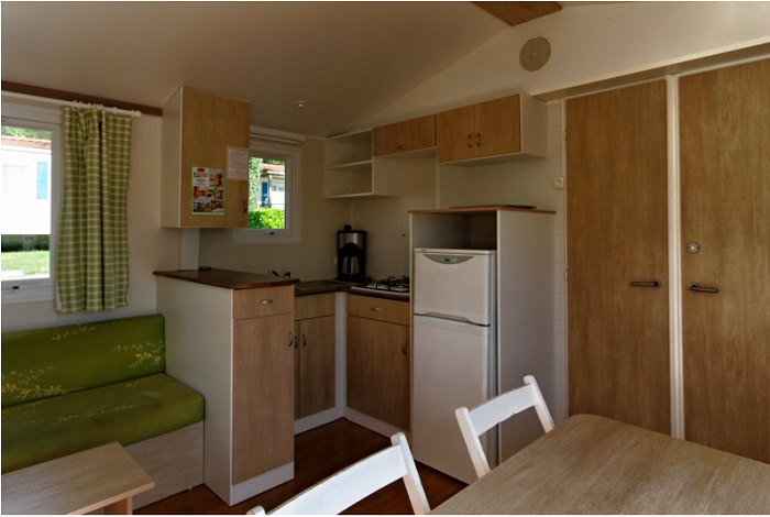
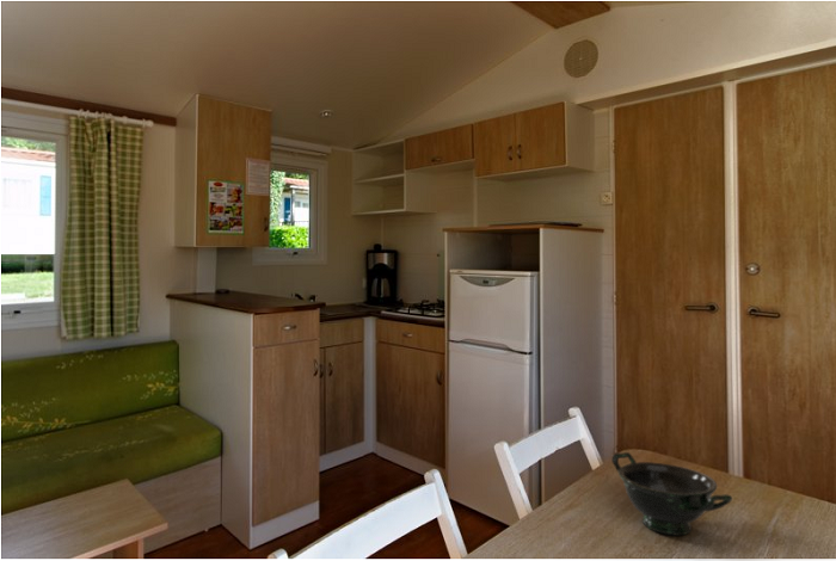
+ bowl [610,451,733,536]
